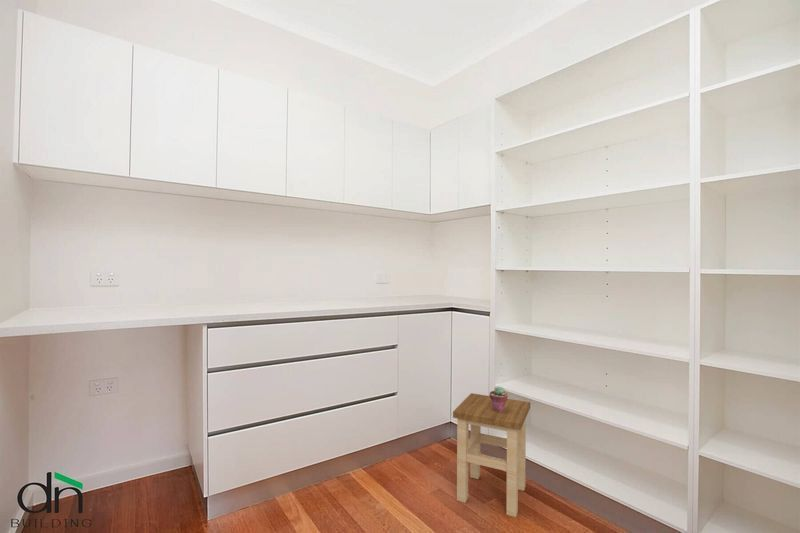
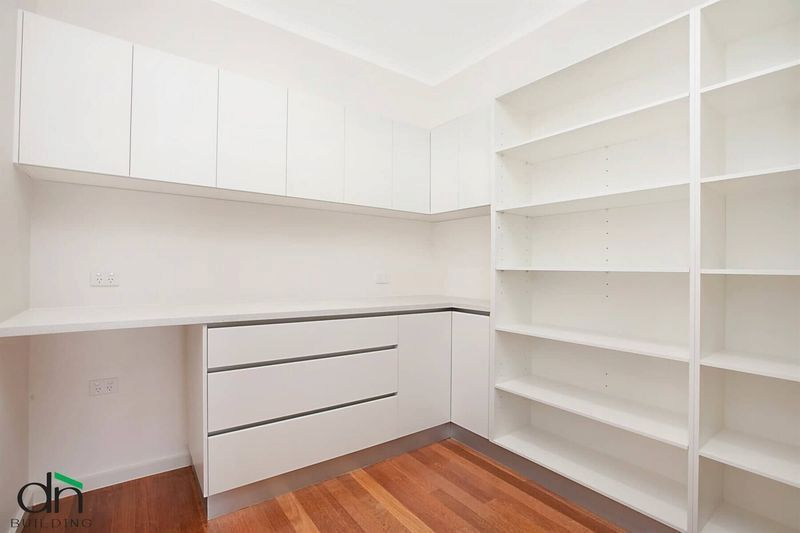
- stool [452,392,531,518]
- potted succulent [488,386,509,412]
